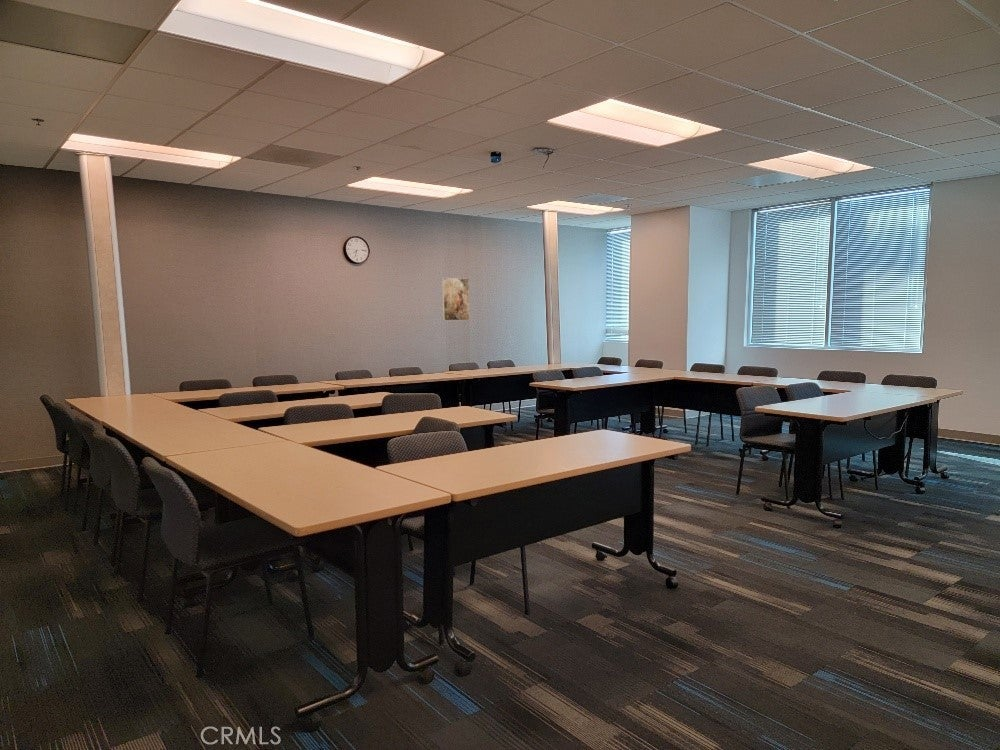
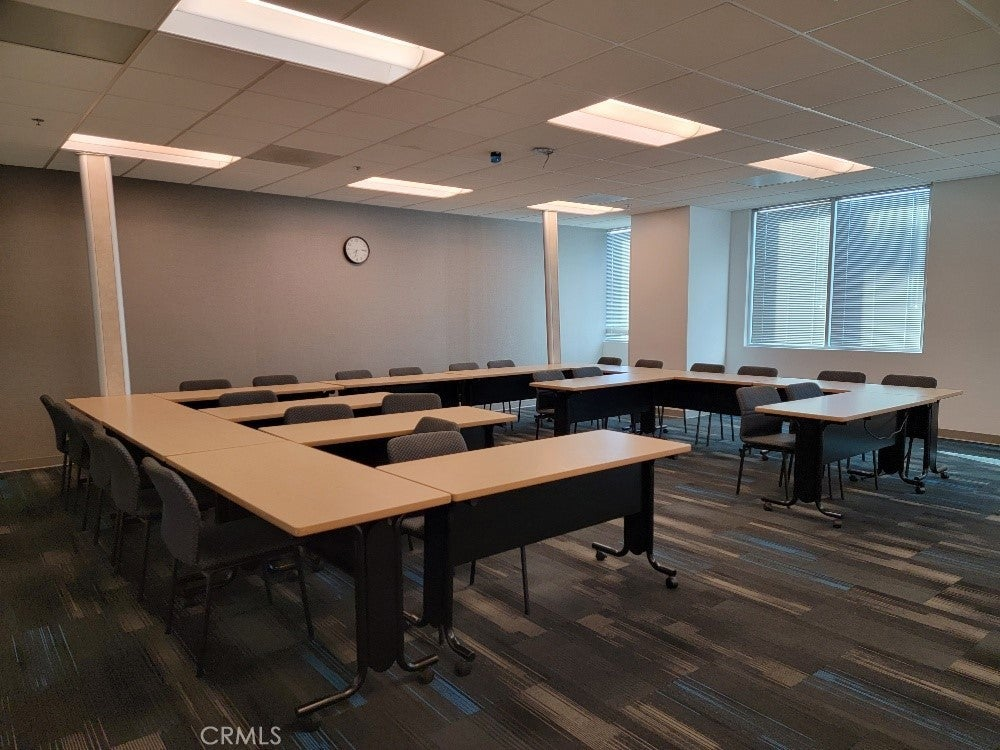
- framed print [441,277,470,321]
